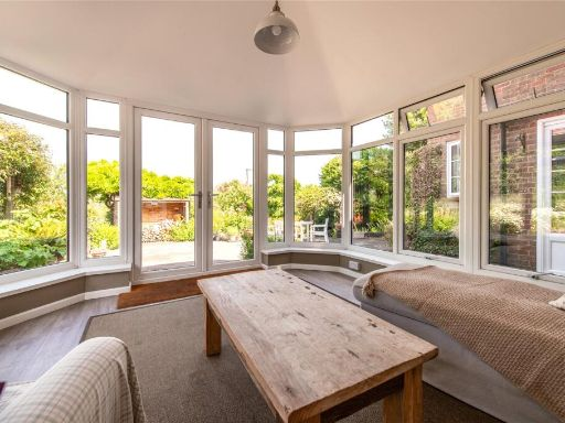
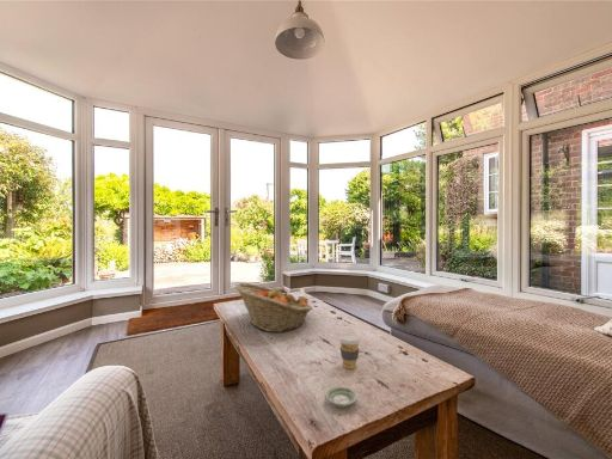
+ coffee cup [338,333,362,371]
+ saucer [324,385,359,409]
+ fruit basket [234,282,313,333]
